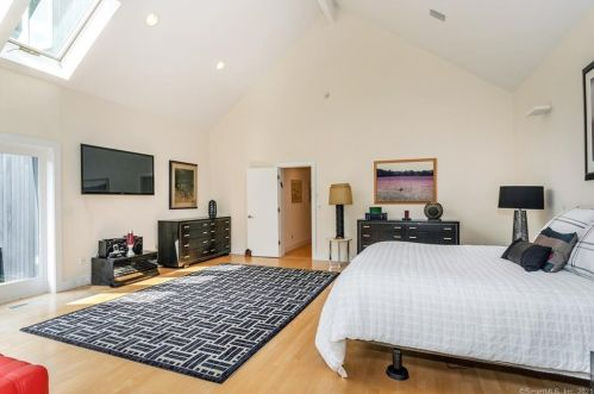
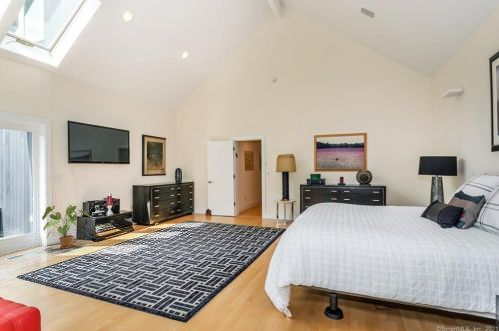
+ house plant [41,204,92,250]
